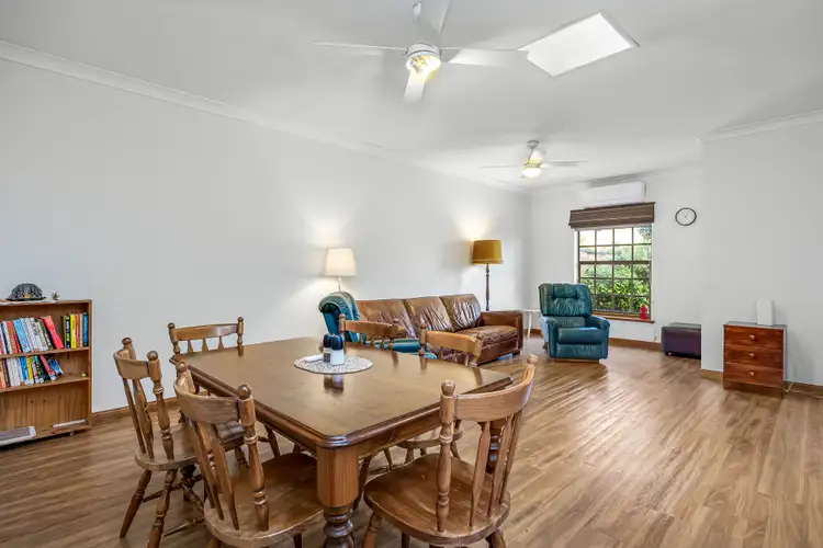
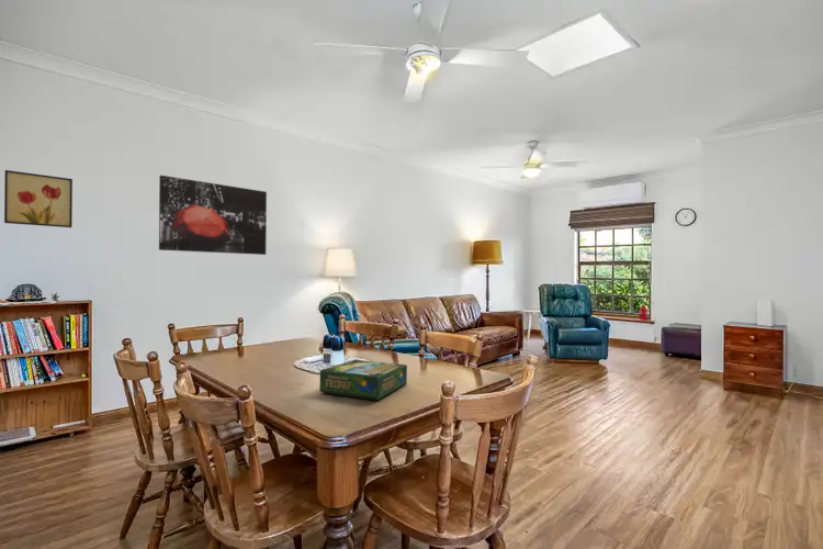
+ board game [318,359,408,401]
+ wall art [158,175,268,256]
+ wall art [3,169,74,228]
